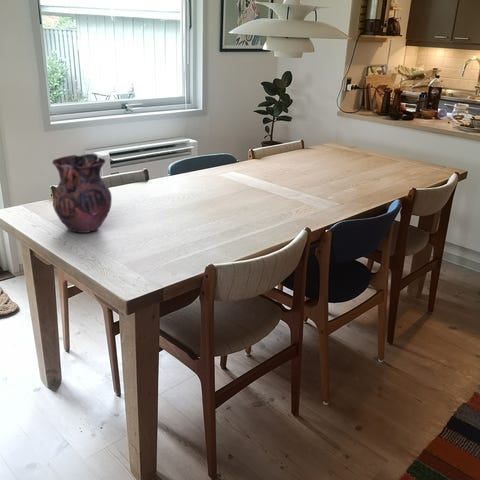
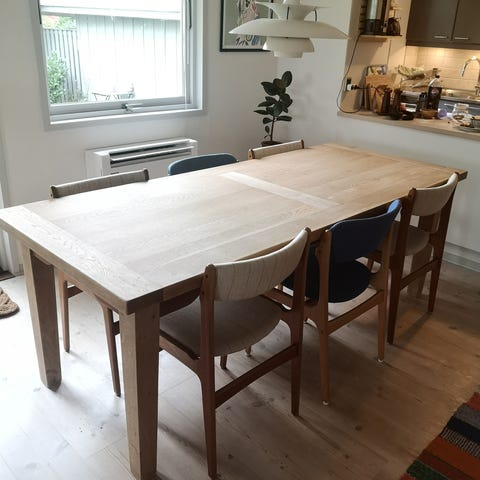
- vase [51,153,113,234]
